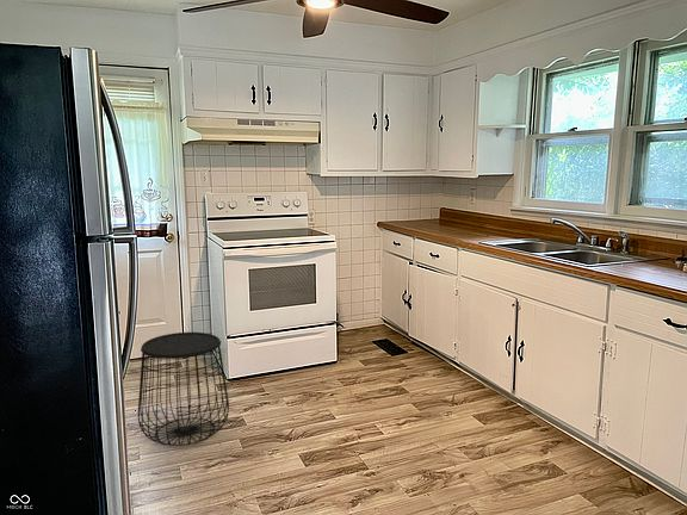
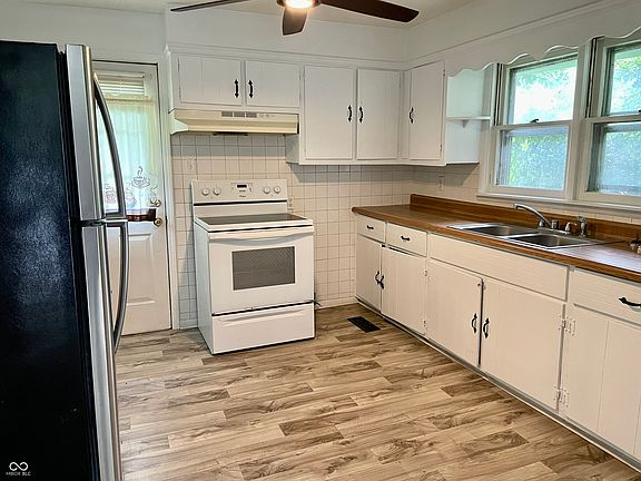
- side table [137,331,230,447]
